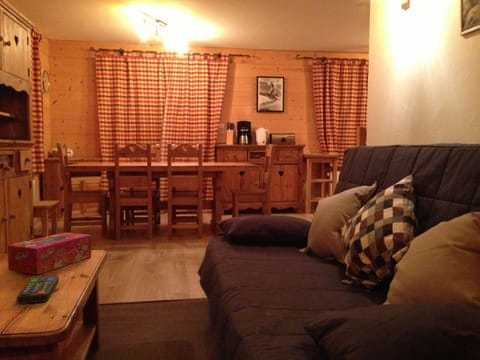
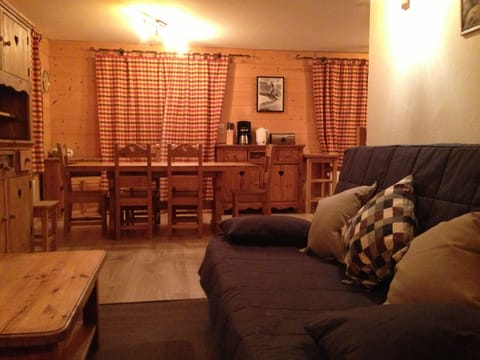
- tissue box [7,232,92,276]
- remote control [16,274,60,305]
